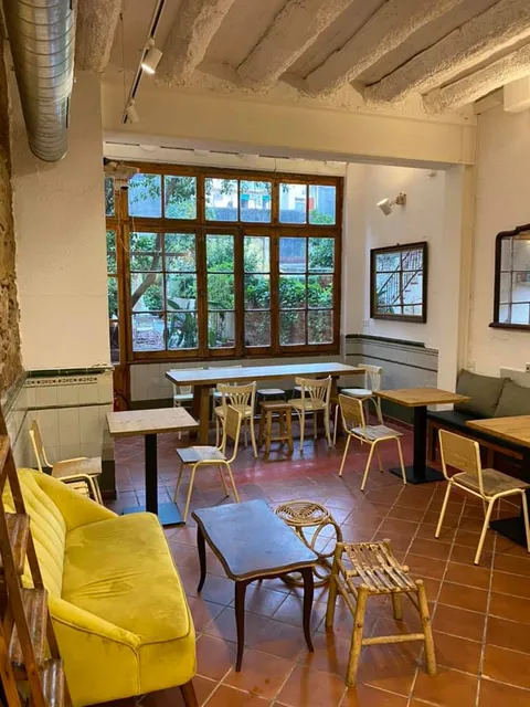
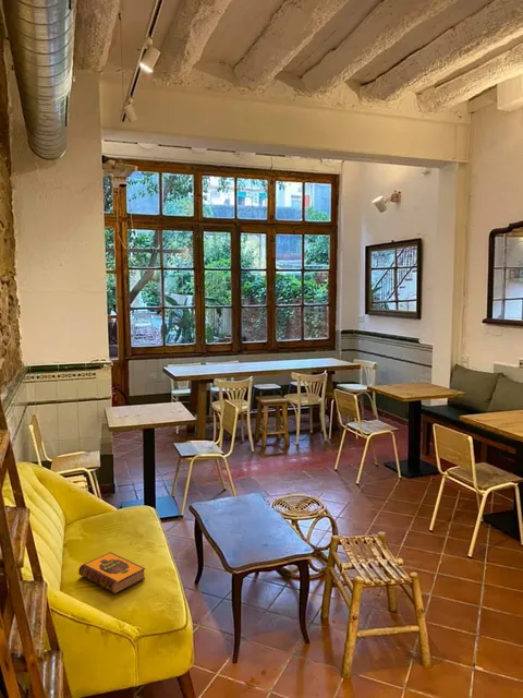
+ hardback book [77,551,146,594]
